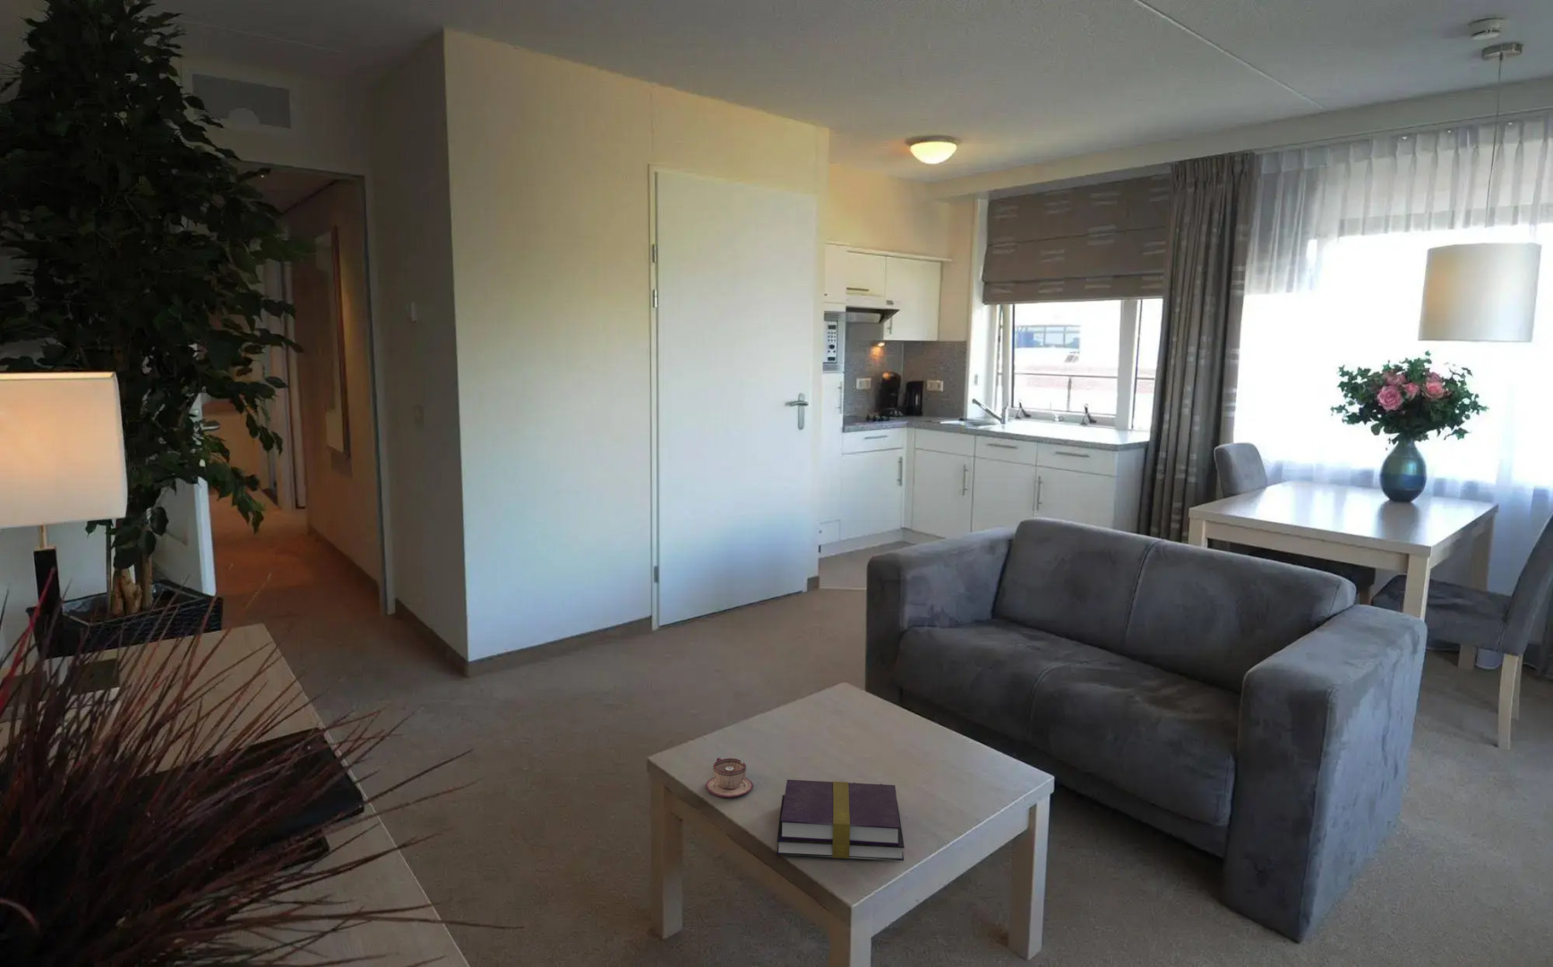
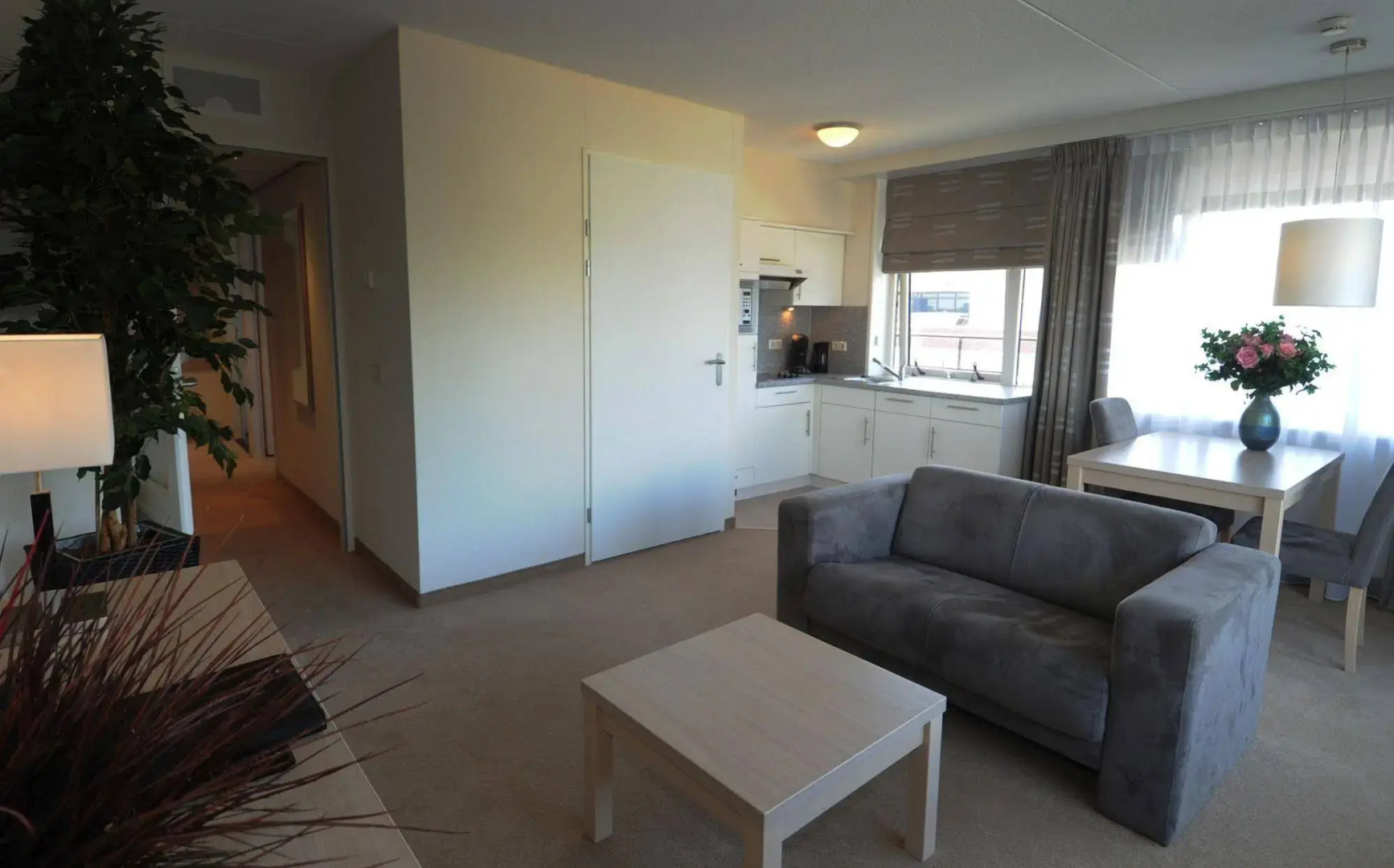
- teacup [705,756,754,798]
- book [776,779,906,861]
